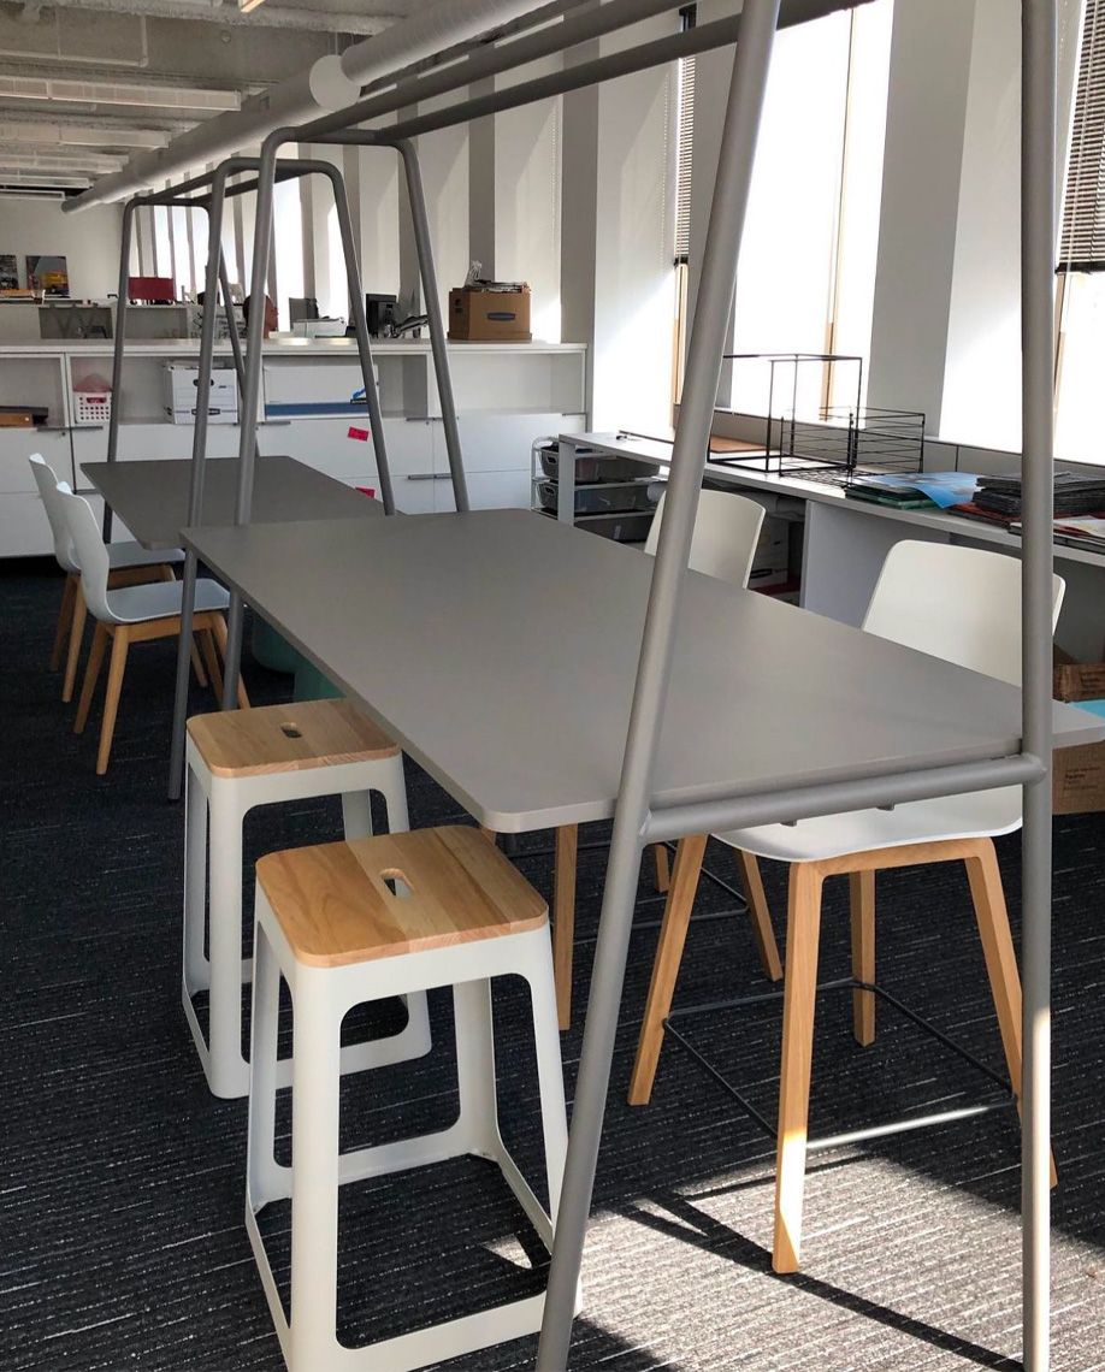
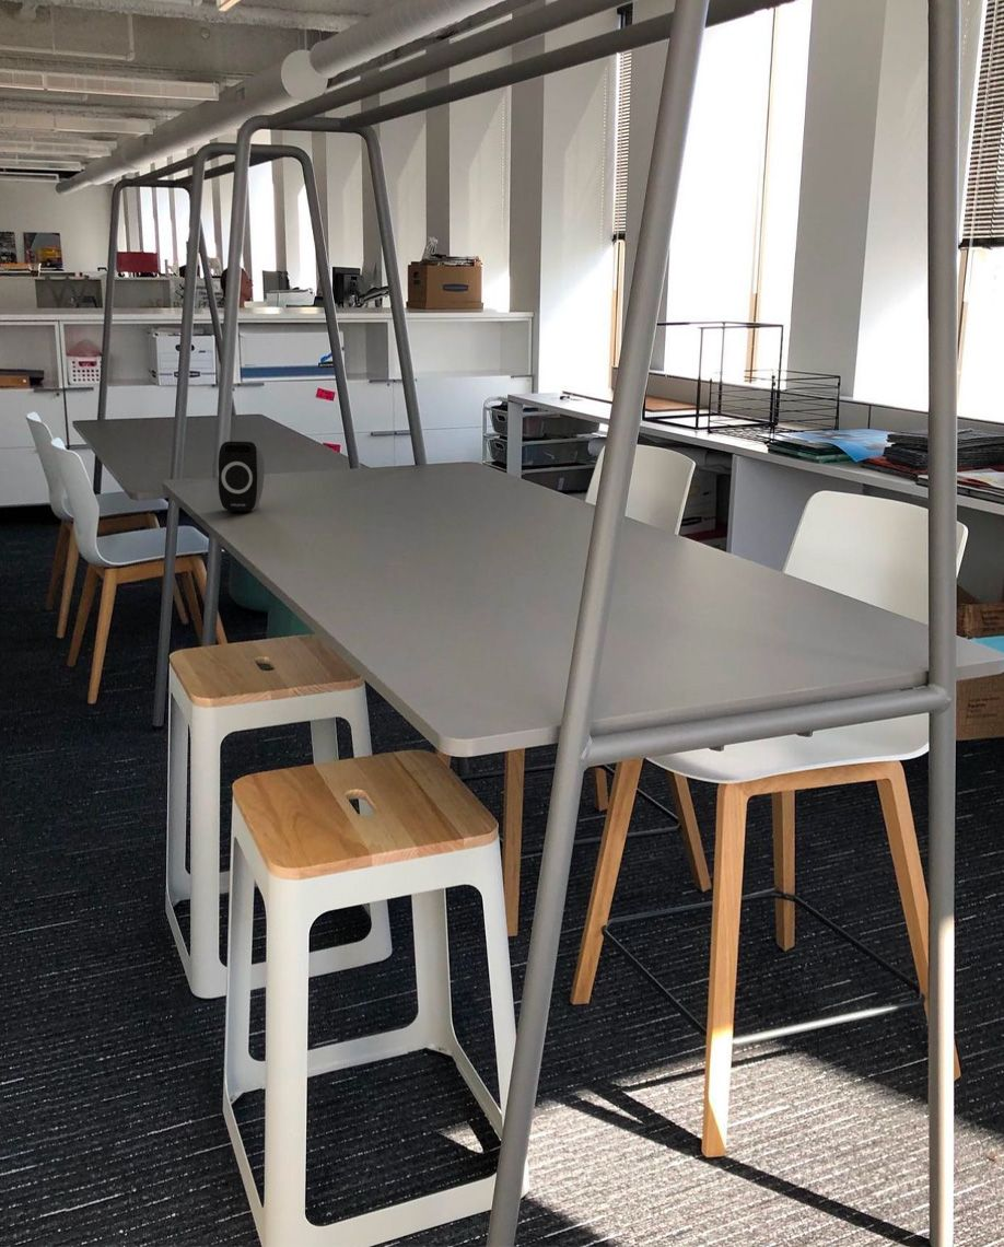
+ speaker [218,440,266,513]
